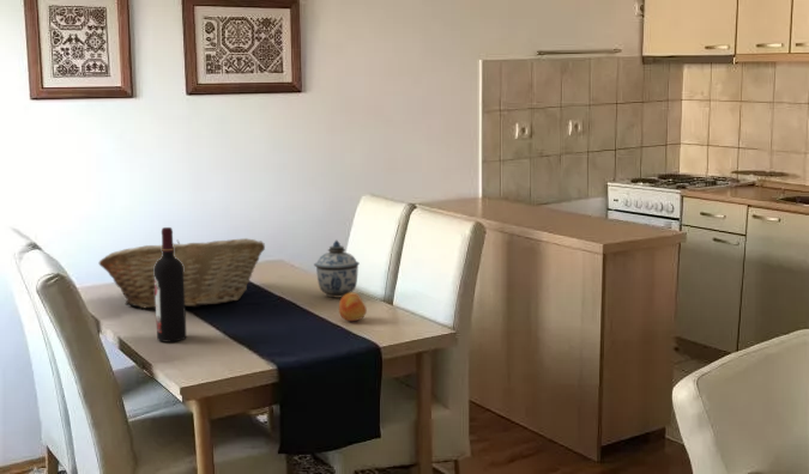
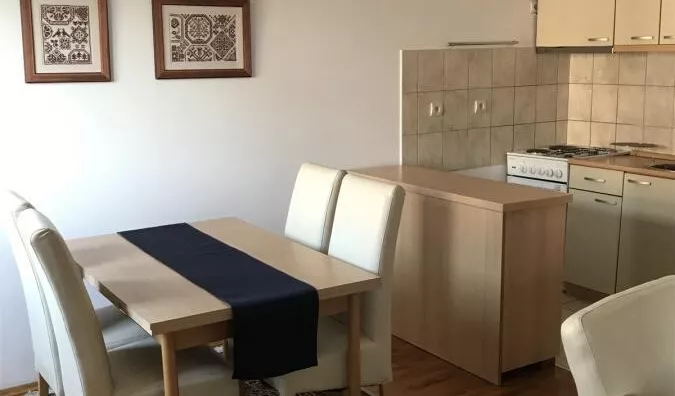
- fruit basket [98,237,266,310]
- lidded jar [313,239,361,299]
- wine bottle [155,226,187,344]
- fruit [338,292,368,322]
